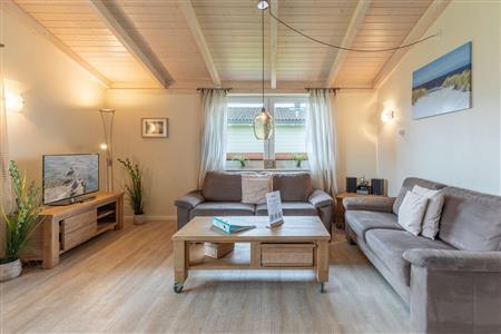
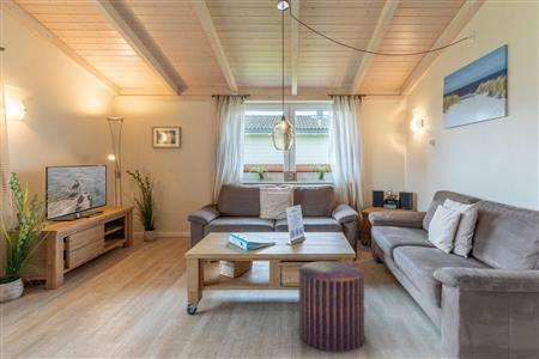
+ stool [298,260,365,353]
